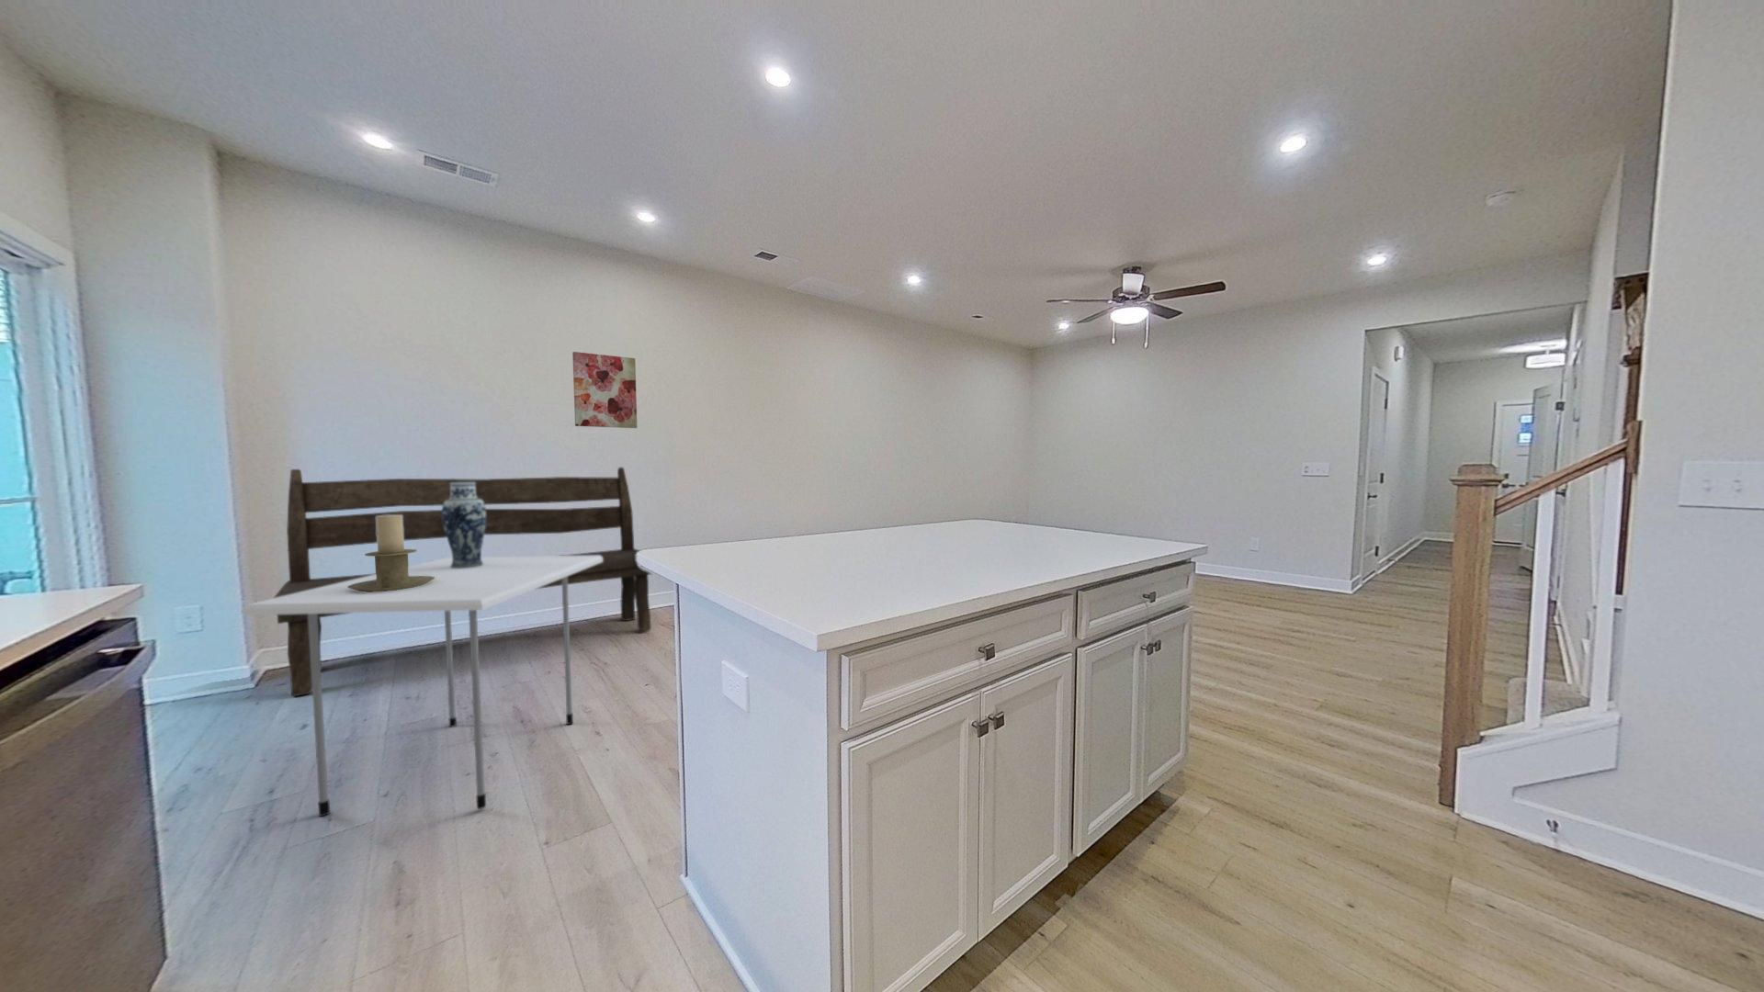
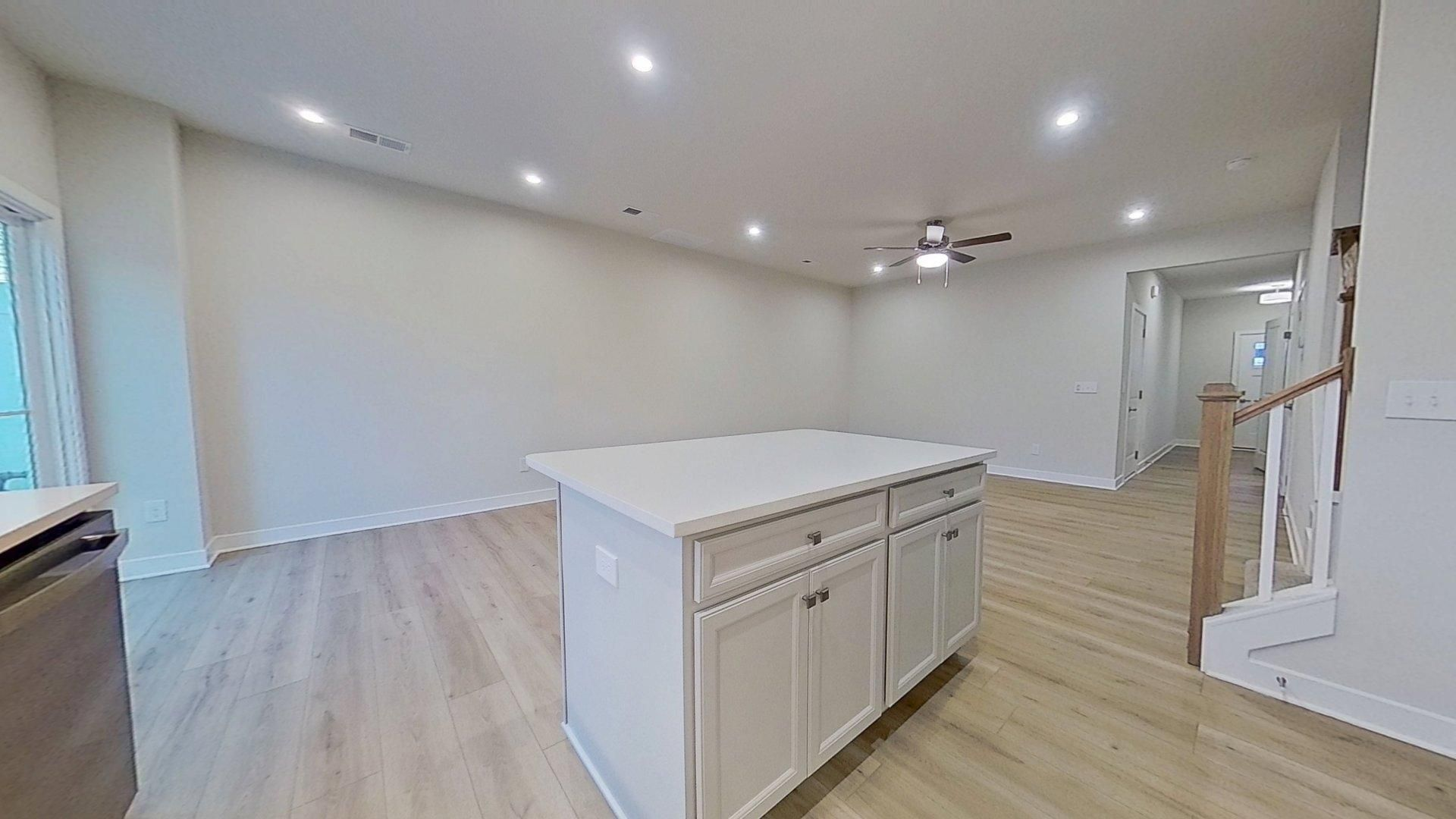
- wall art [572,351,637,429]
- candle holder [348,515,435,592]
- bench [271,466,652,698]
- dining table [241,555,602,818]
- vase [441,482,487,568]
